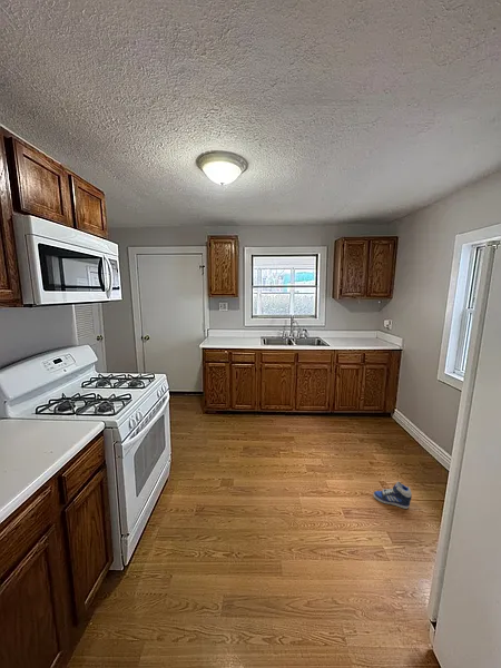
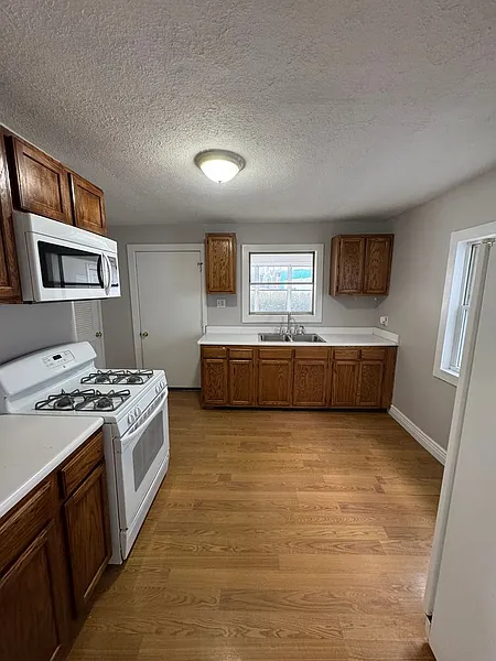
- sneaker [372,481,413,510]
